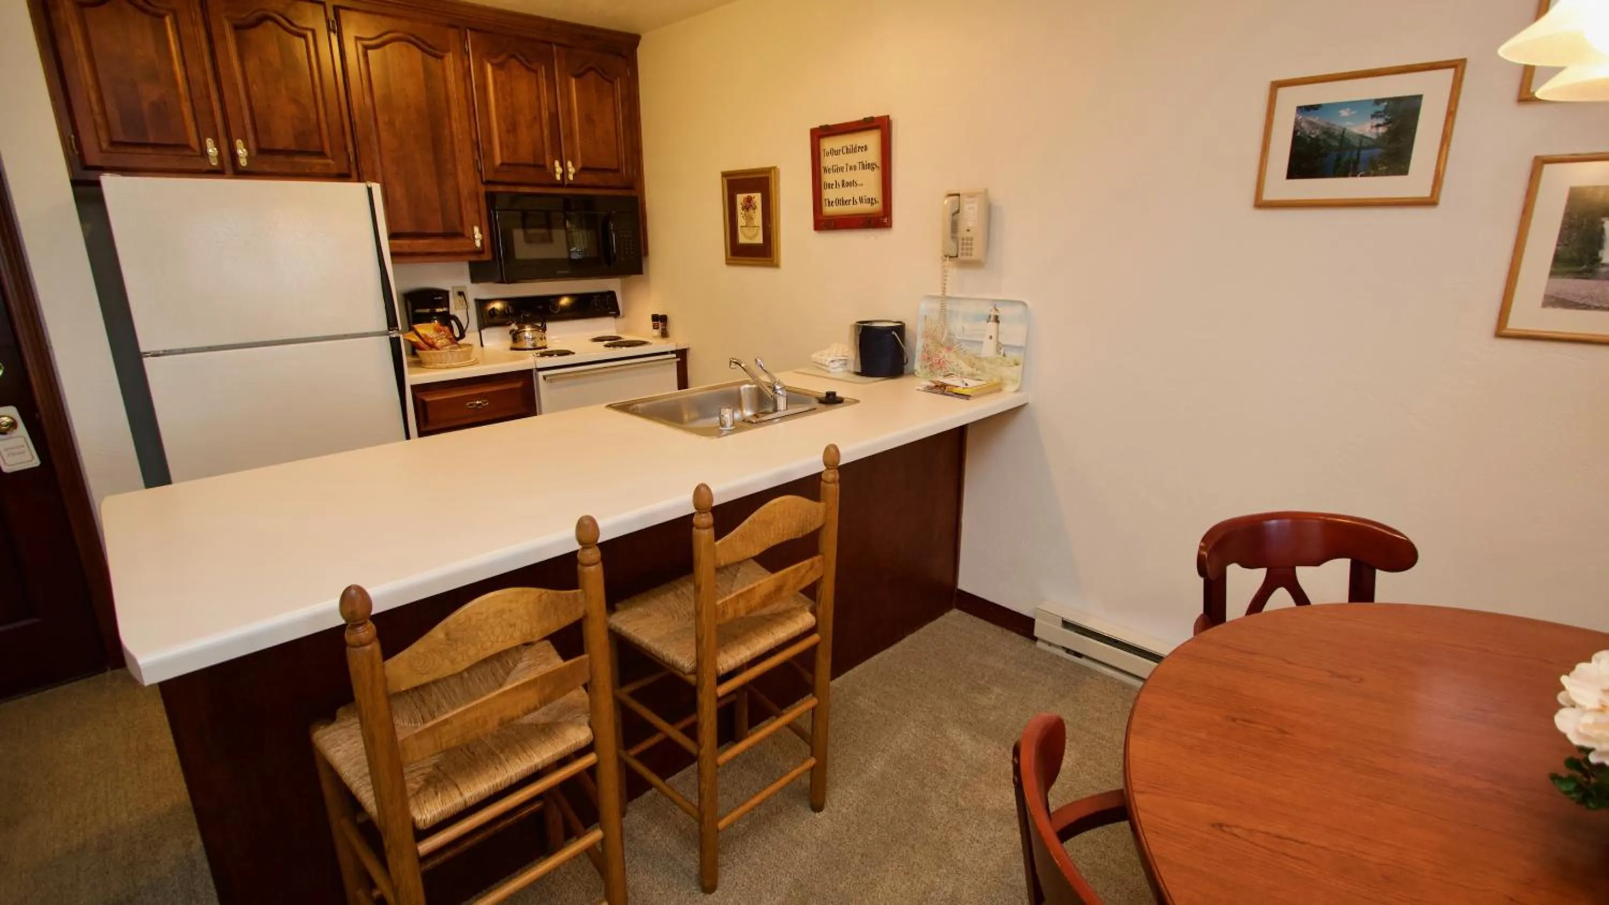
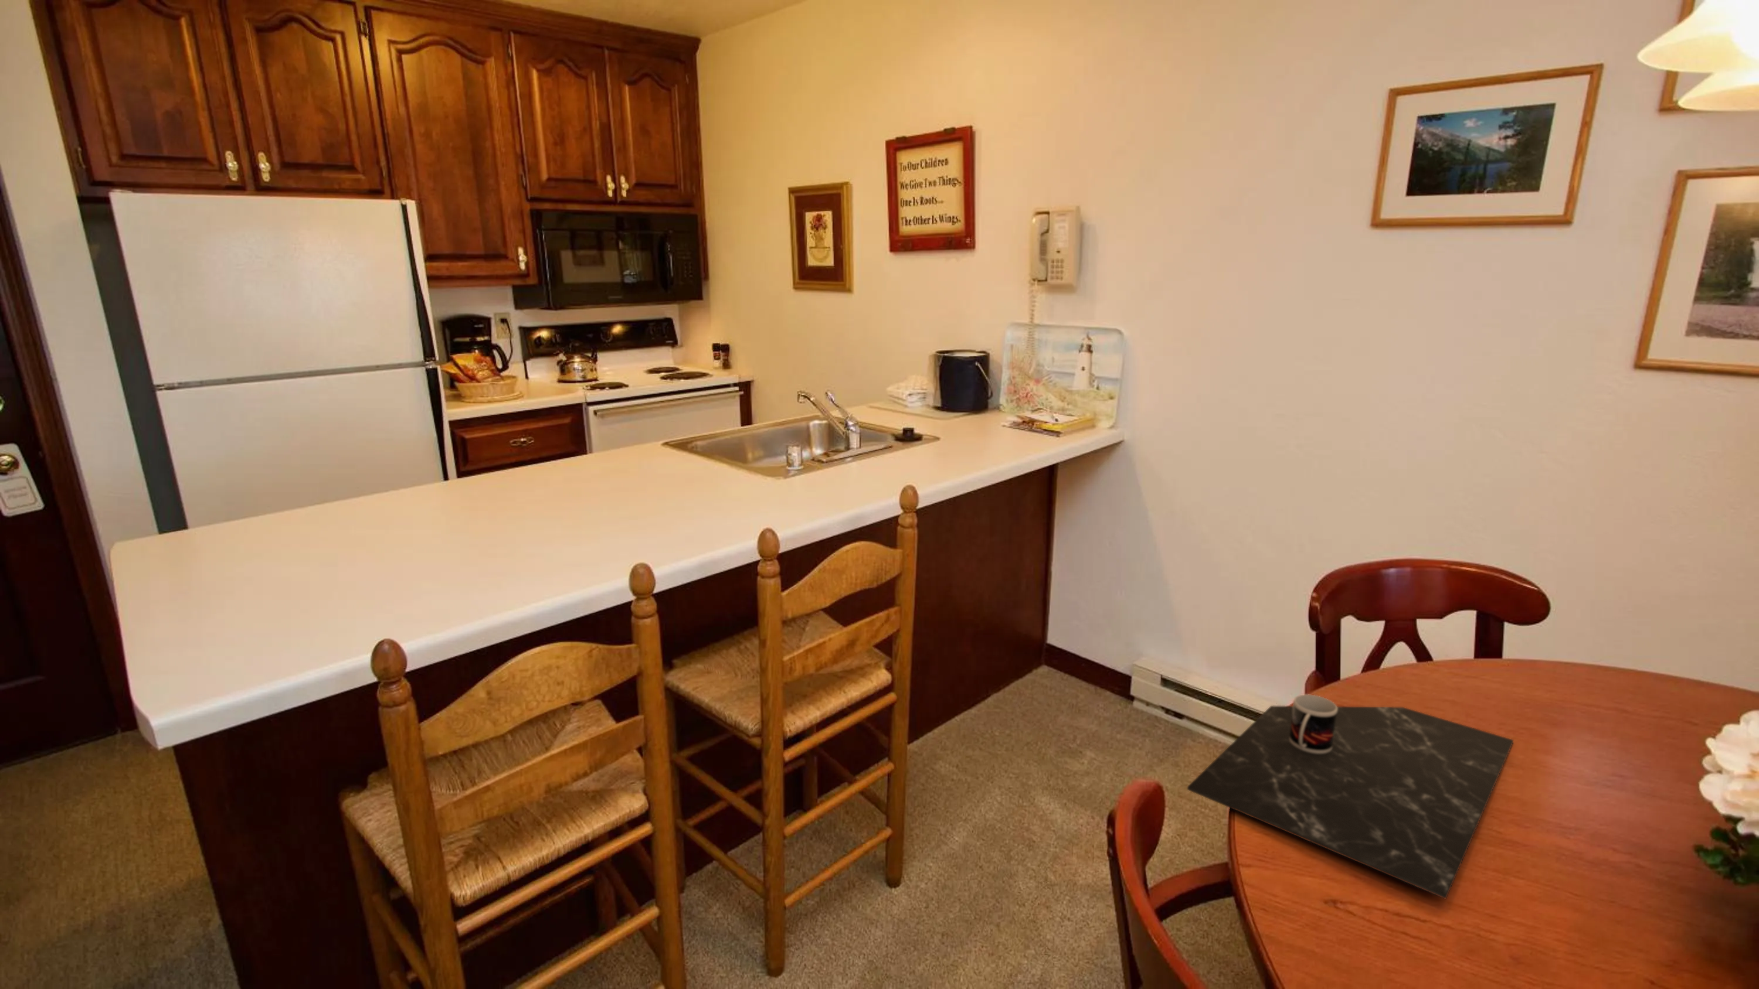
+ placemat [1186,693,1514,900]
